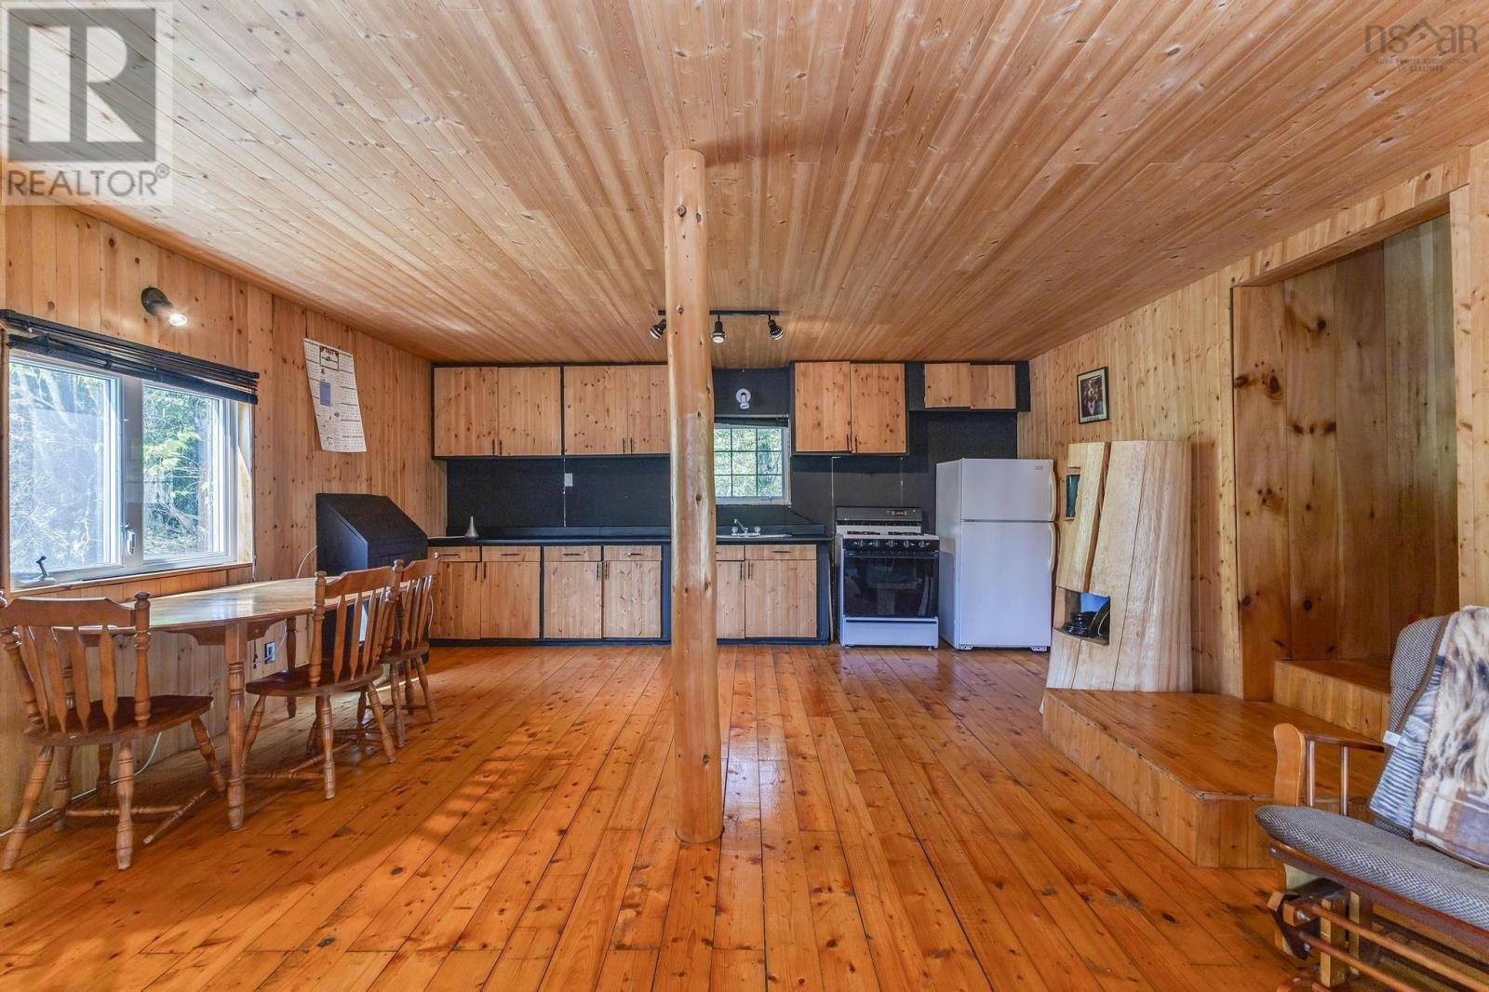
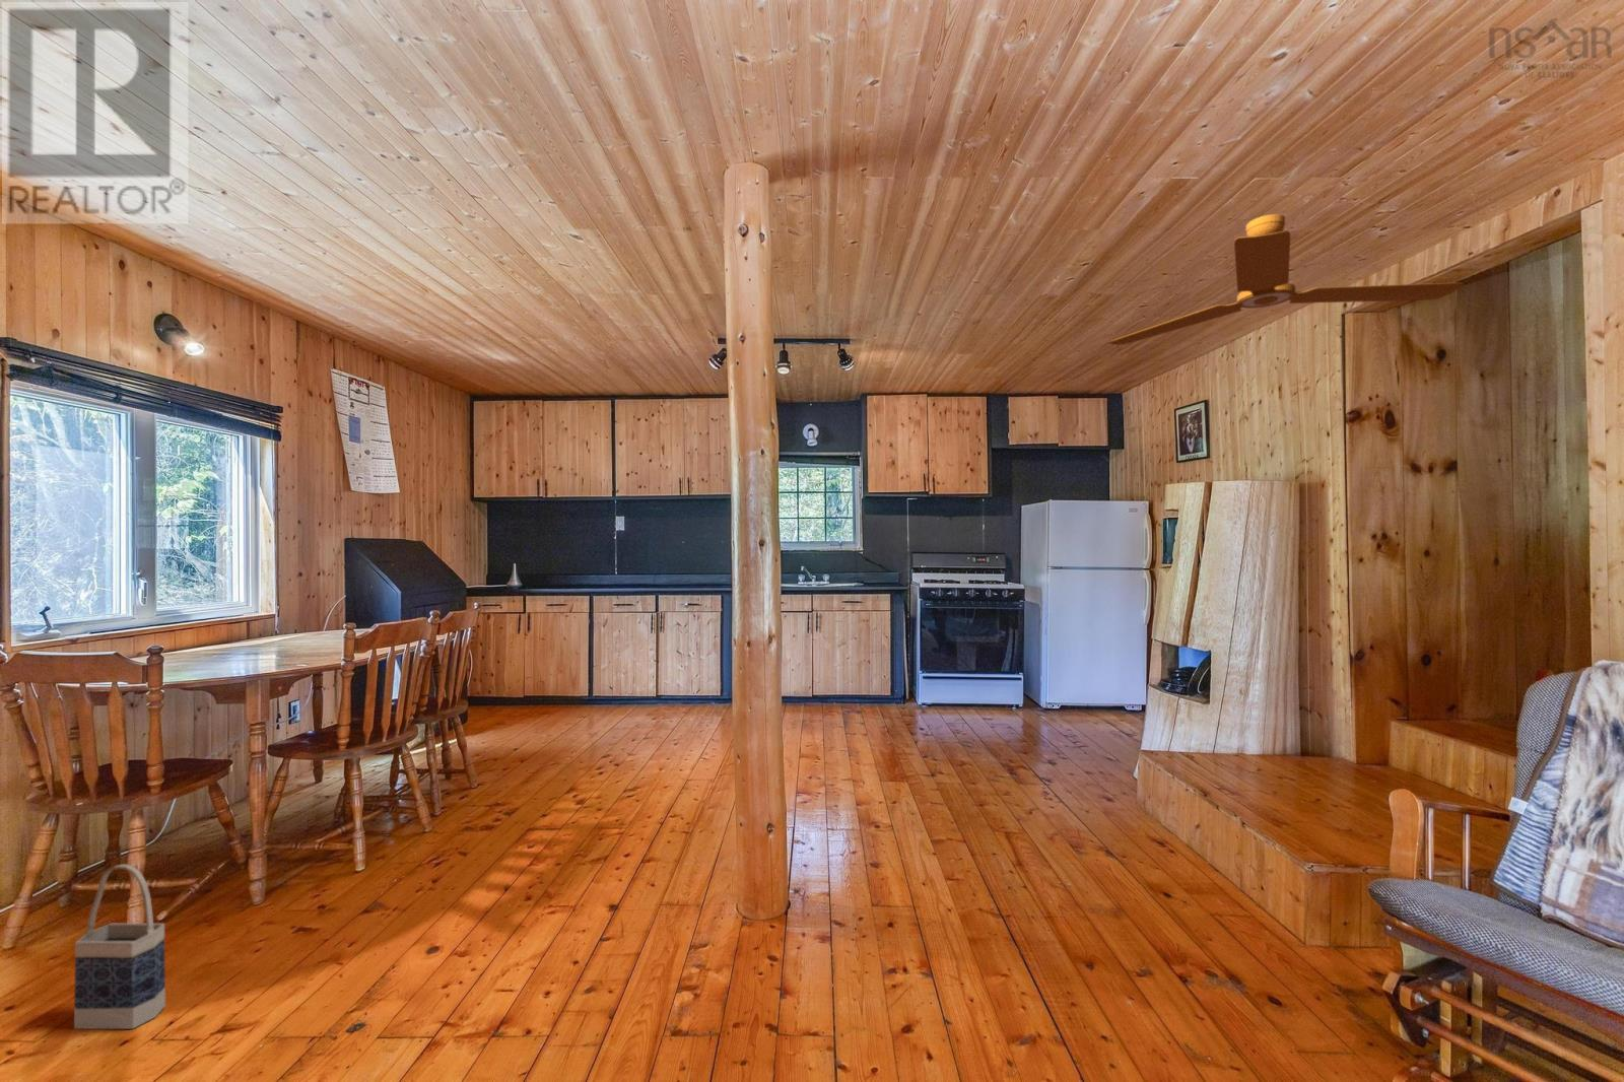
+ ceiling fan [1107,214,1465,347]
+ bag [74,863,167,1030]
